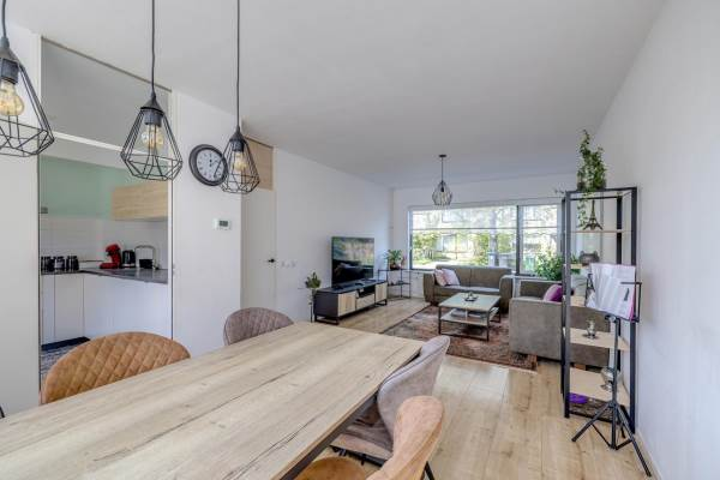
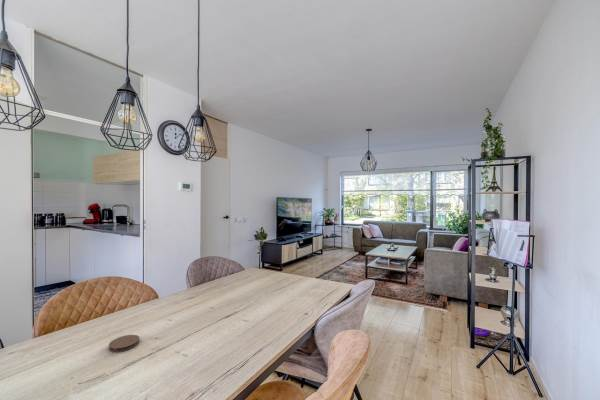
+ coaster [108,334,140,353]
